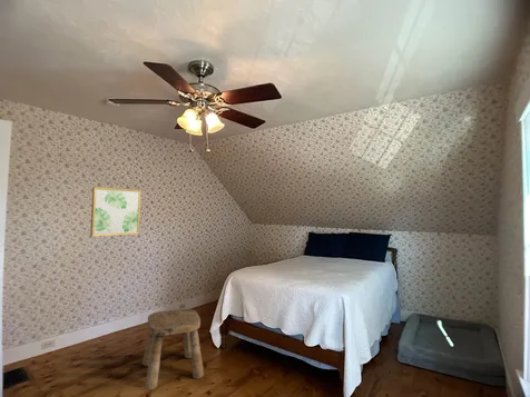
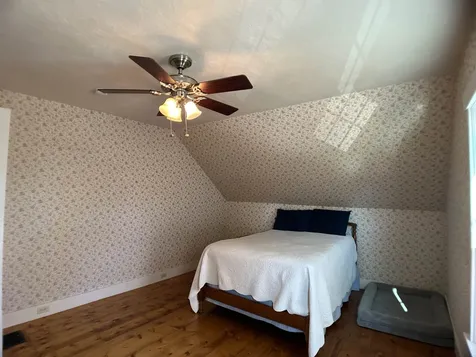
- stool [141,308,205,390]
- wall art [89,186,143,238]
